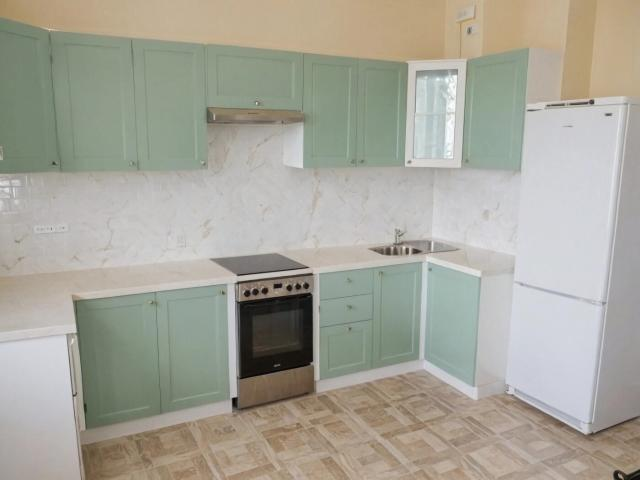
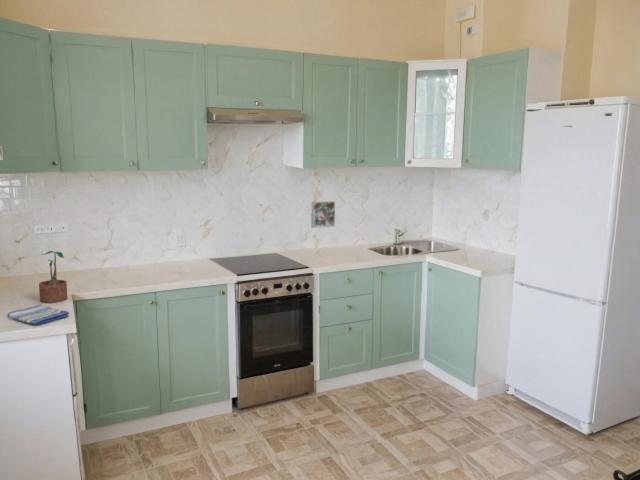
+ decorative tile [310,200,336,229]
+ dish towel [6,303,70,326]
+ potted plant [38,250,68,304]
